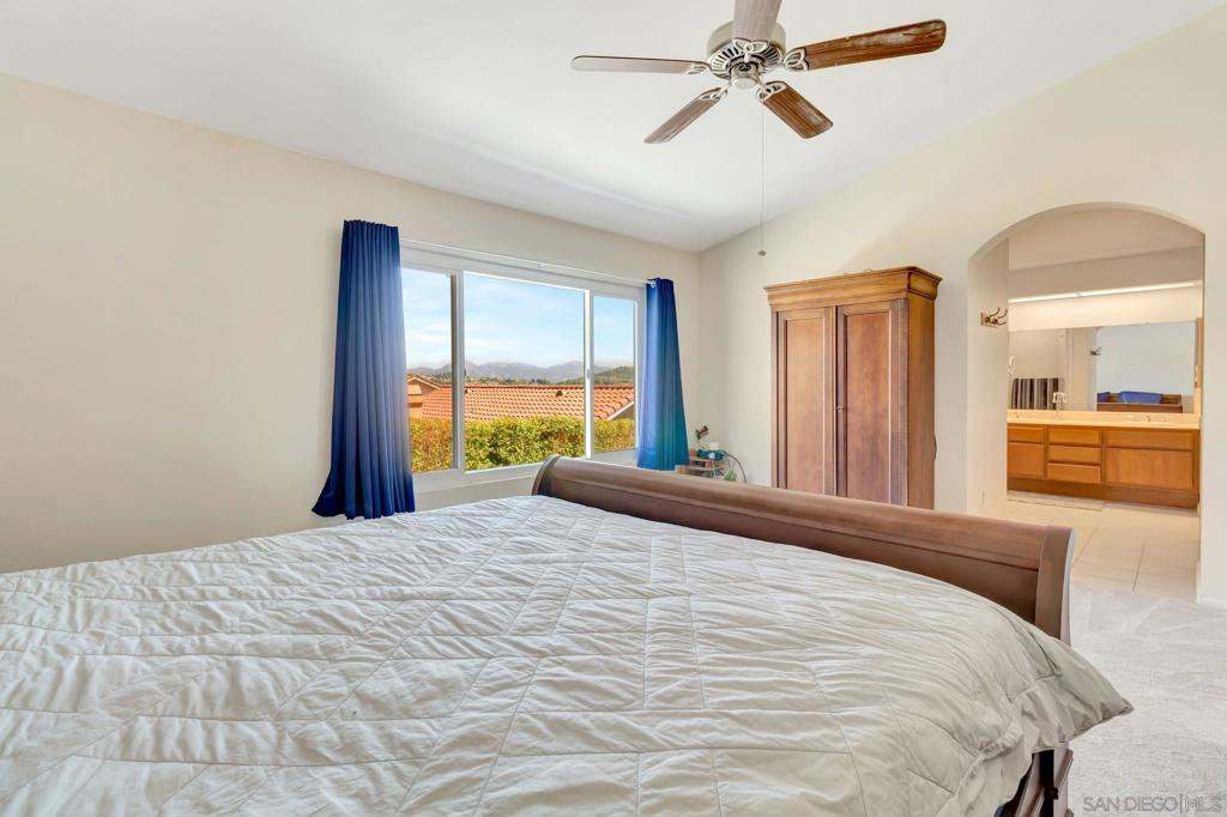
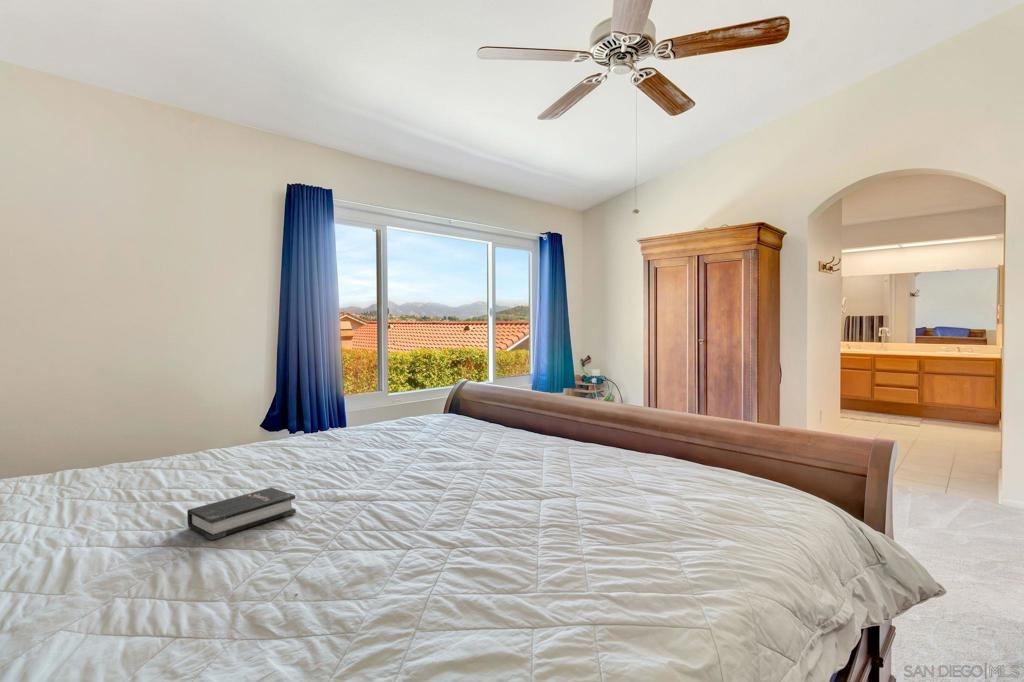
+ hardback book [186,487,297,541]
